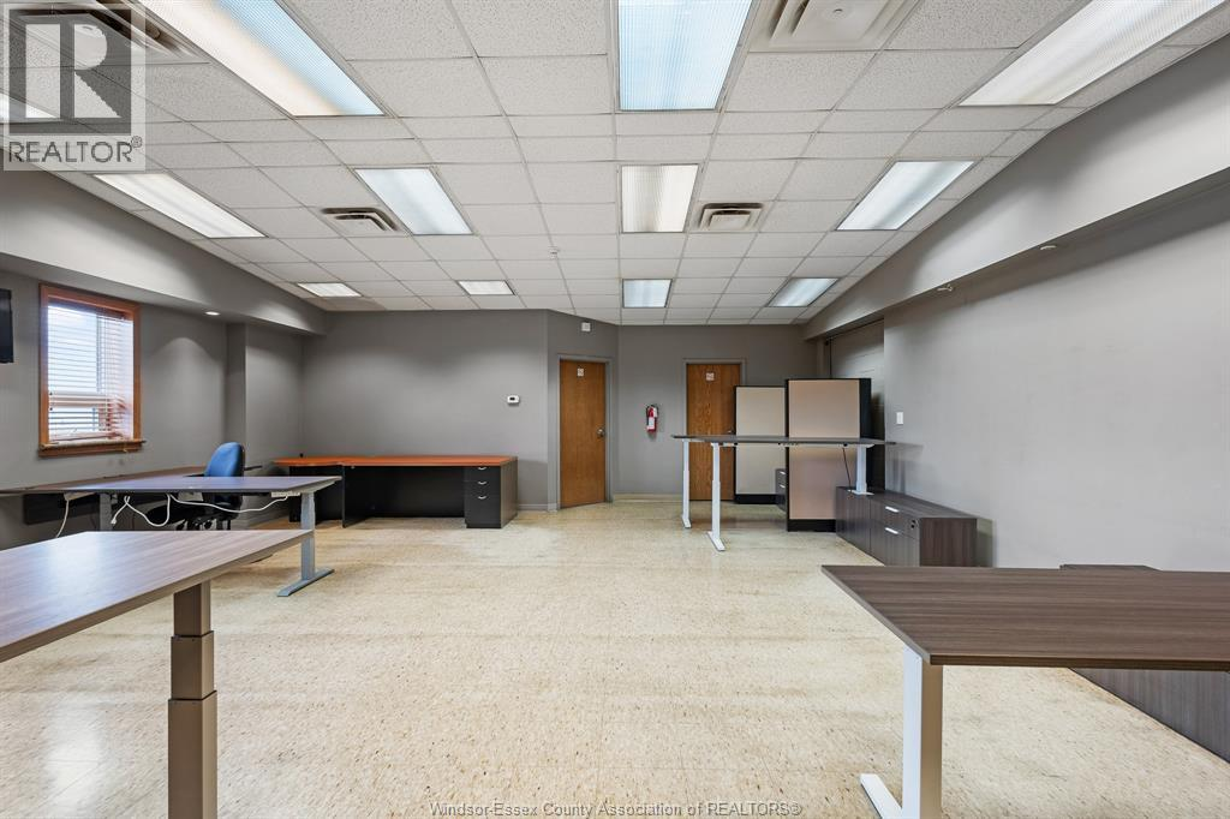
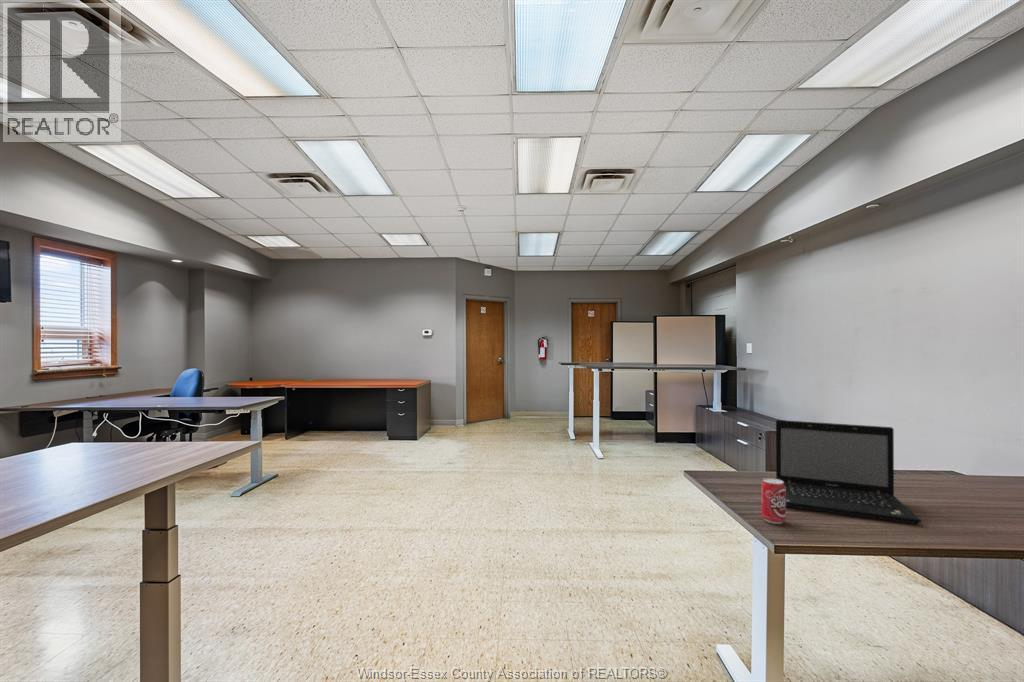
+ laptop [775,419,922,525]
+ beverage can [760,477,787,525]
